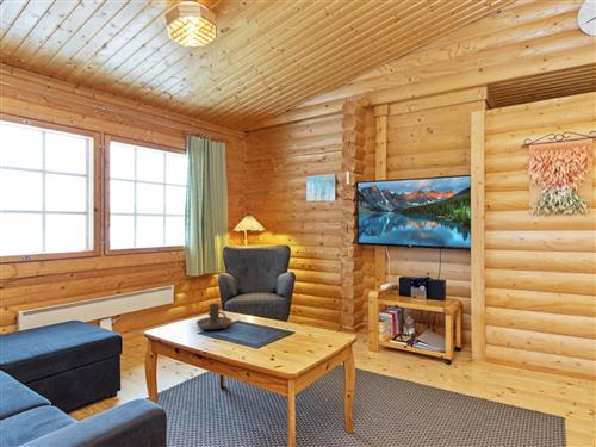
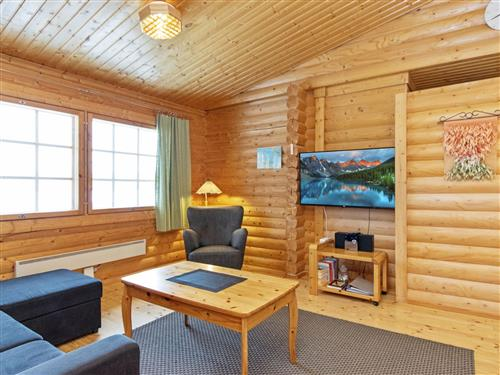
- candle holder [195,303,232,330]
